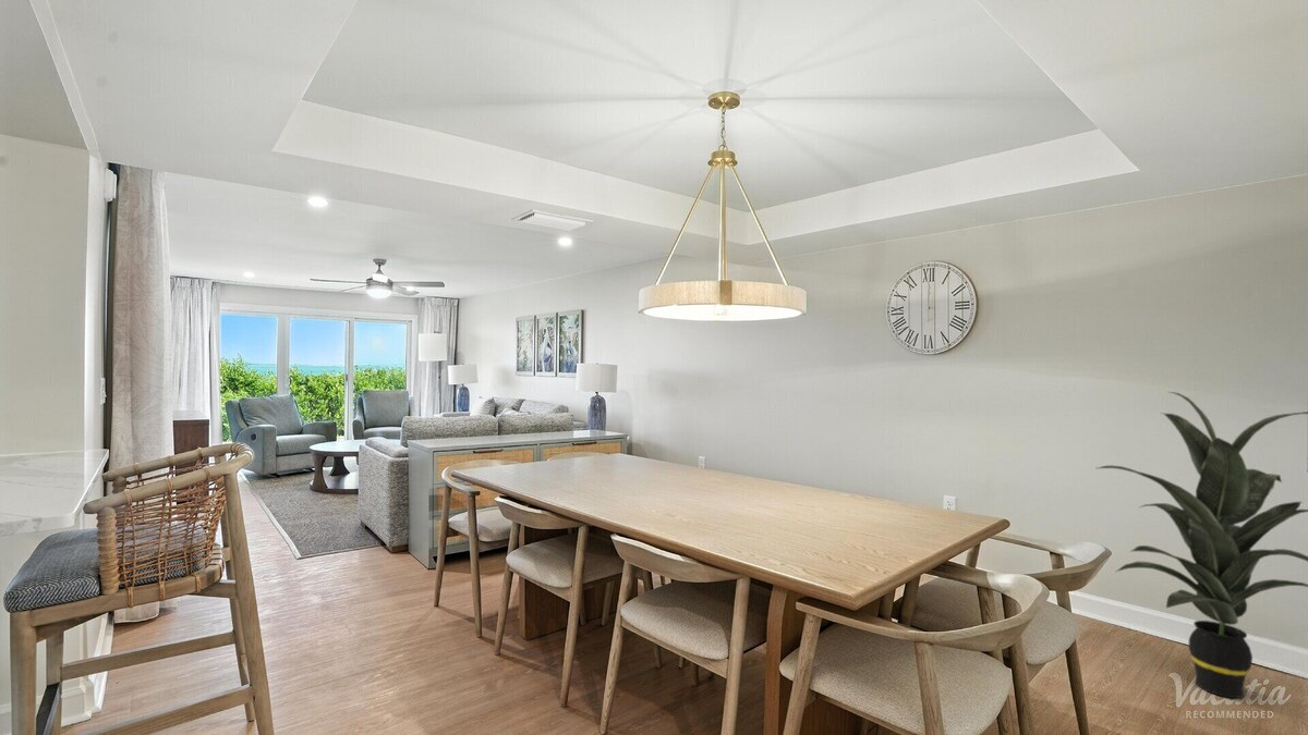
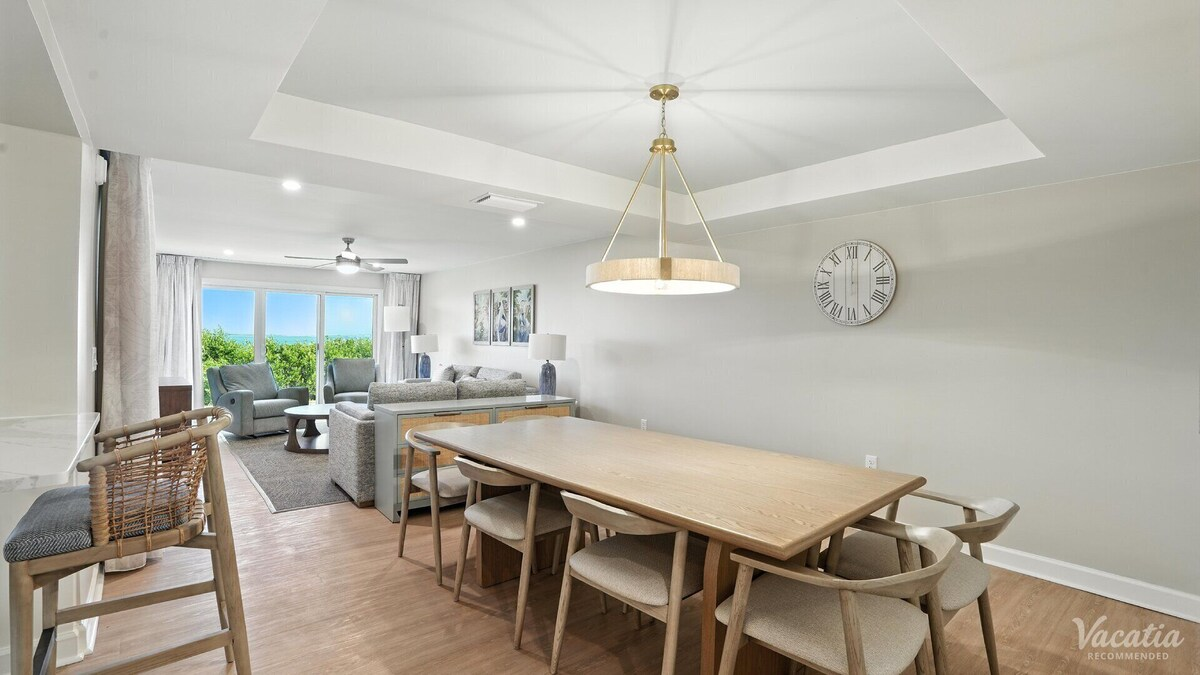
- indoor plant [1097,391,1308,699]
